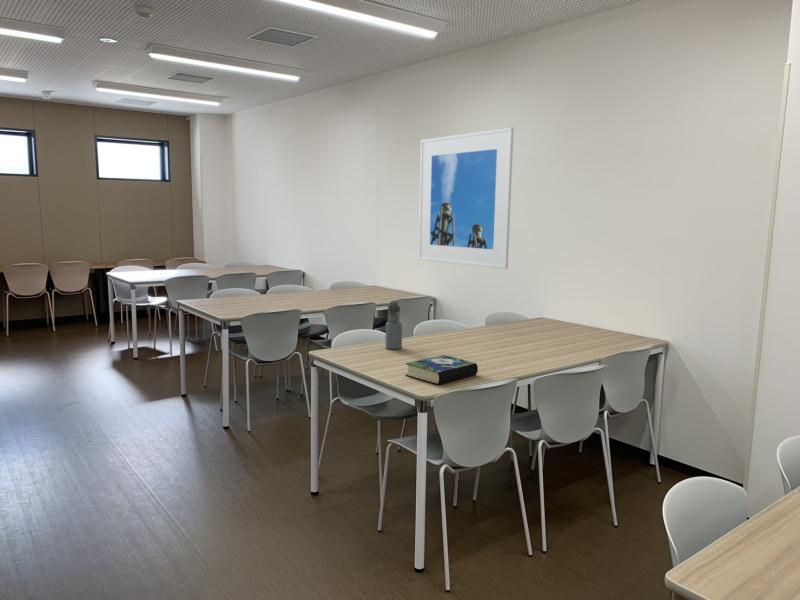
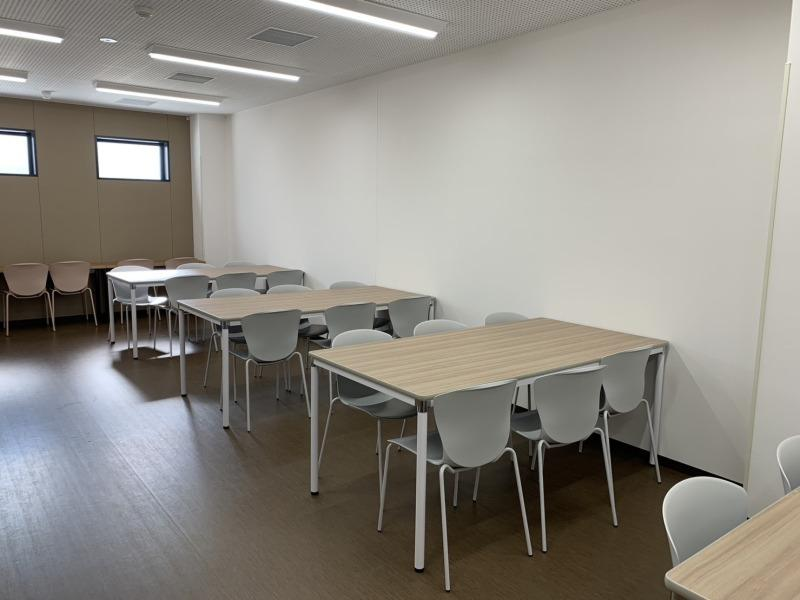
- book [405,354,479,386]
- water bottle [384,300,403,350]
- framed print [418,127,515,270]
